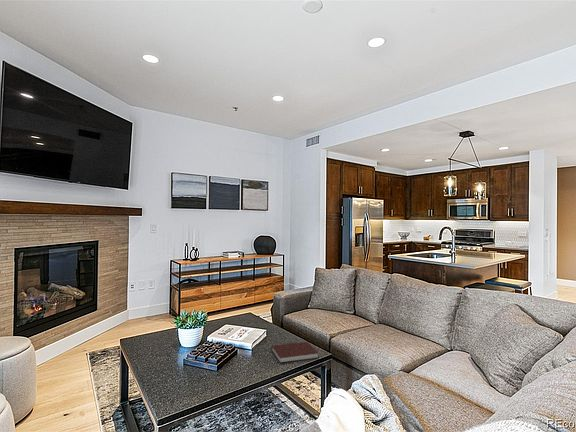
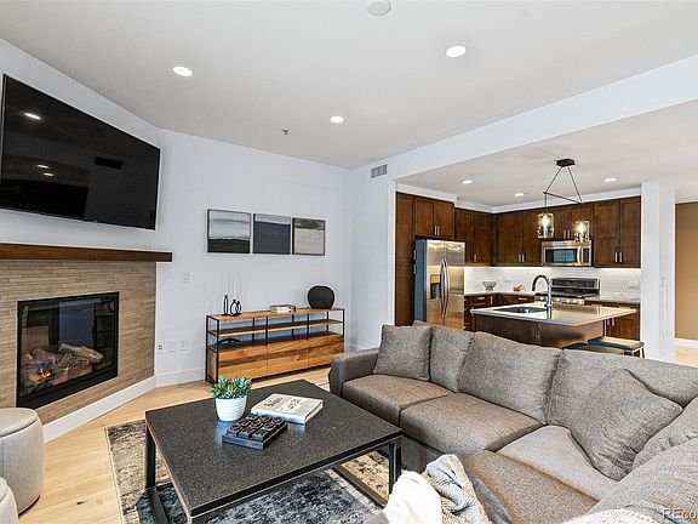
- notebook [271,341,319,364]
